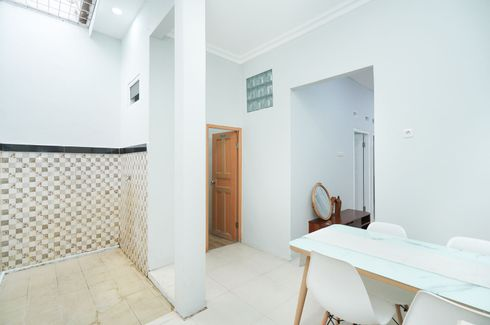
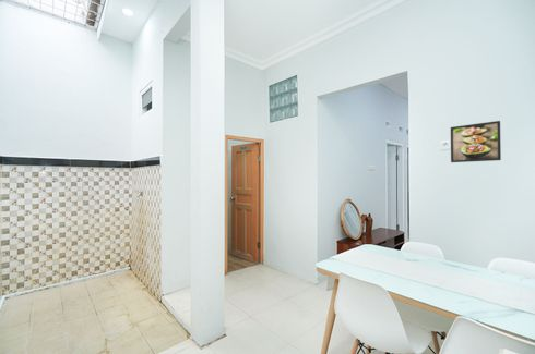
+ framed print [450,120,502,163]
